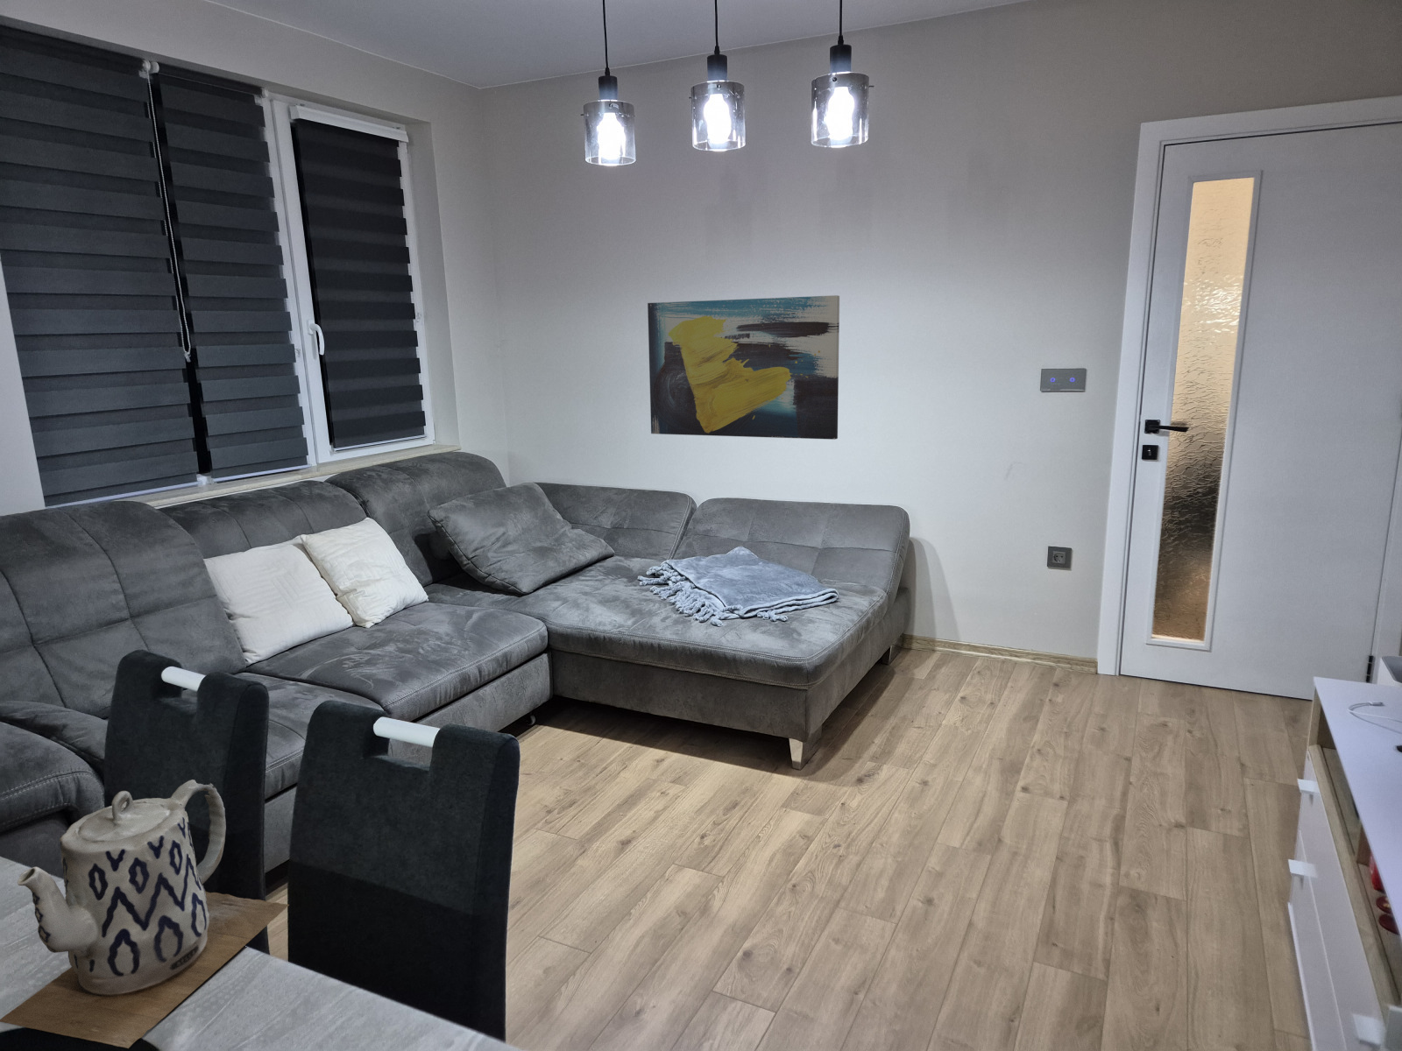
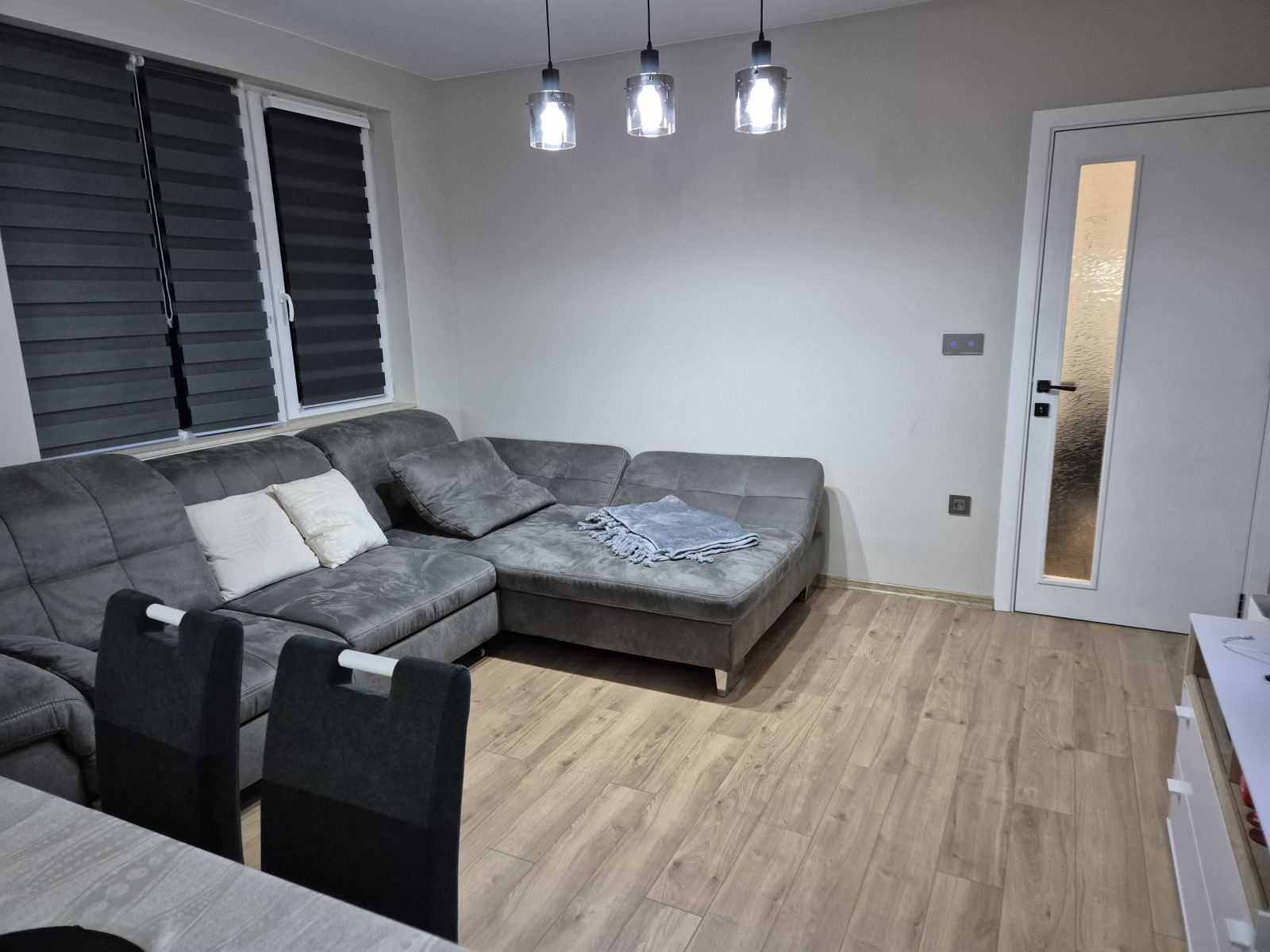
- teapot [0,778,290,1049]
- wall art [647,295,840,440]
